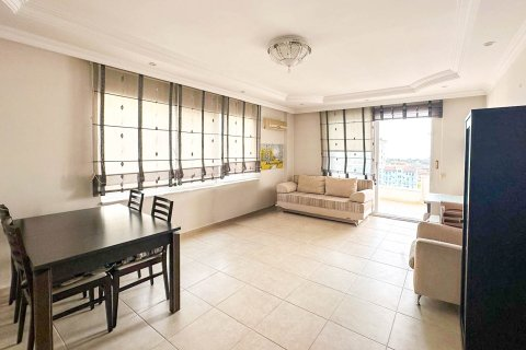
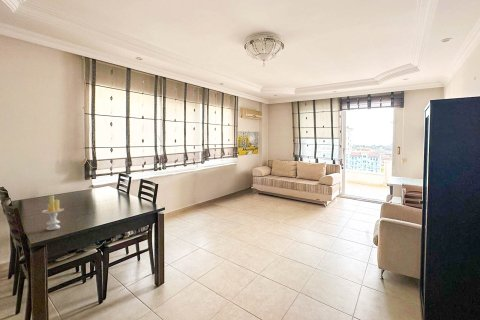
+ candle [41,194,65,231]
